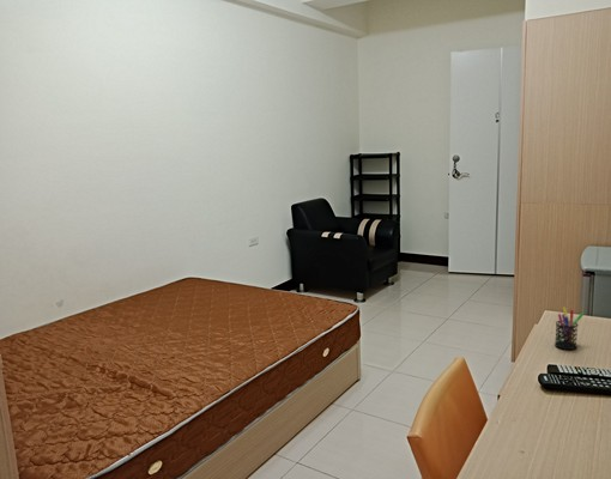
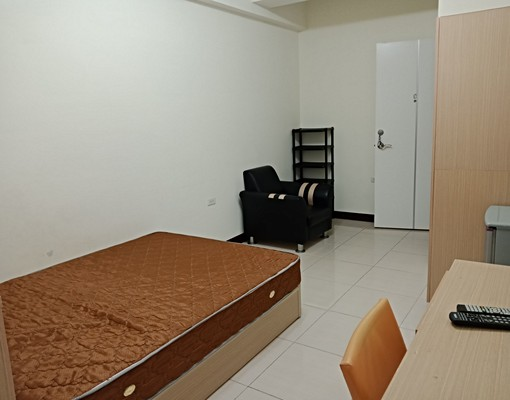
- pen holder [553,305,585,351]
